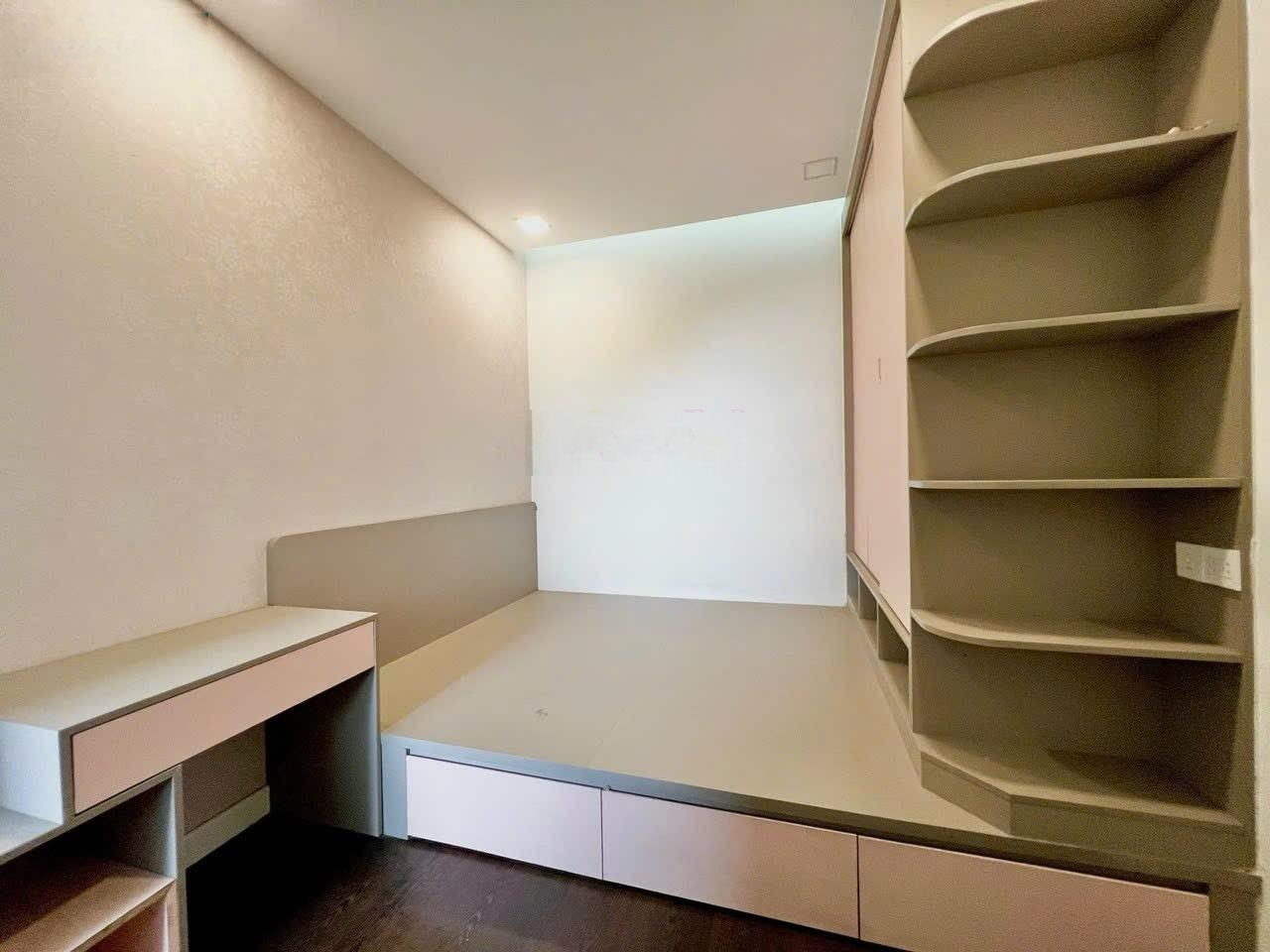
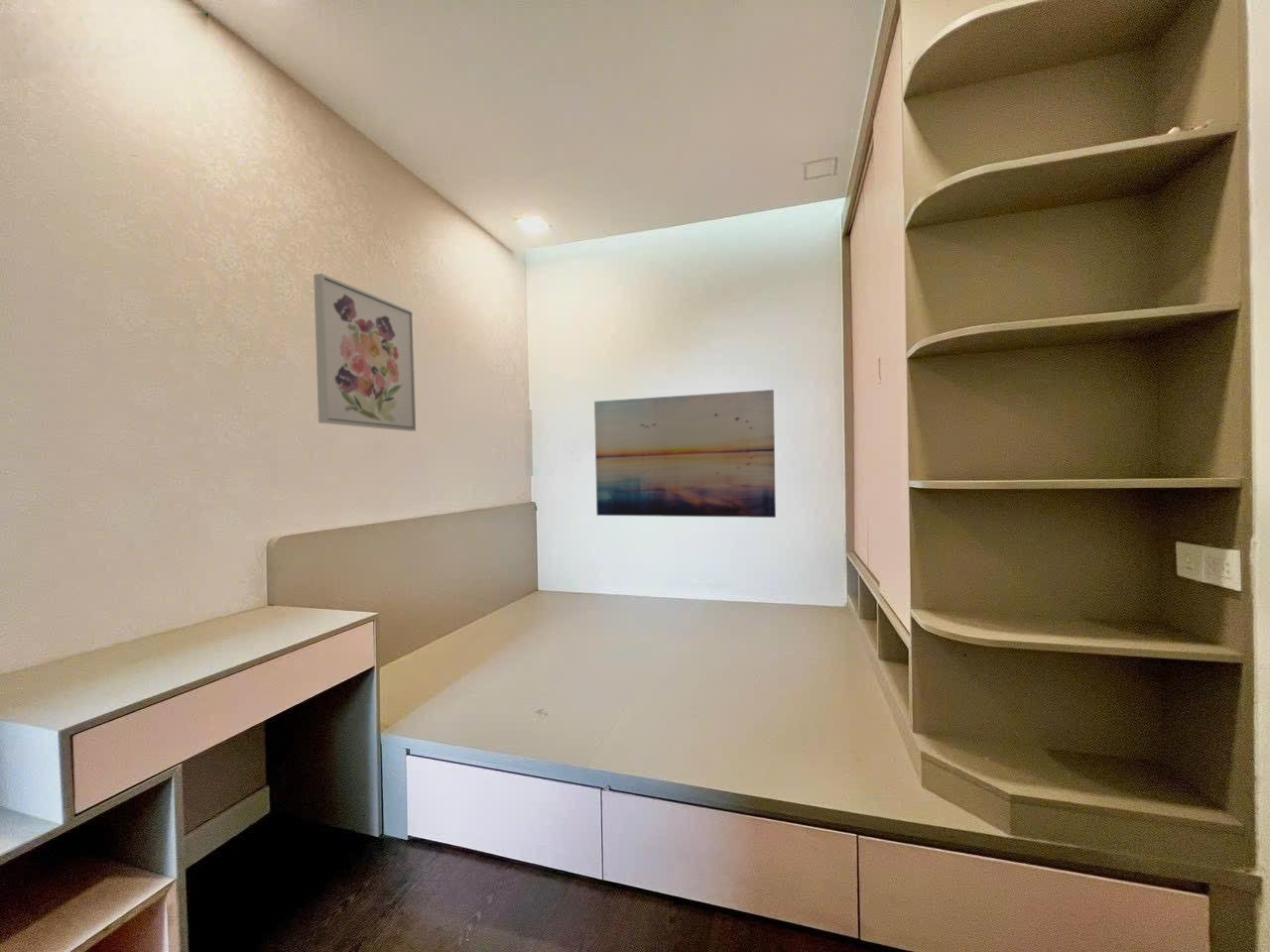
+ wall art [593,389,777,519]
+ wall art [313,273,417,432]
